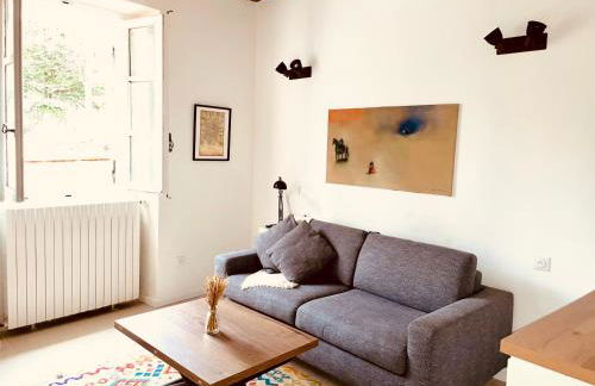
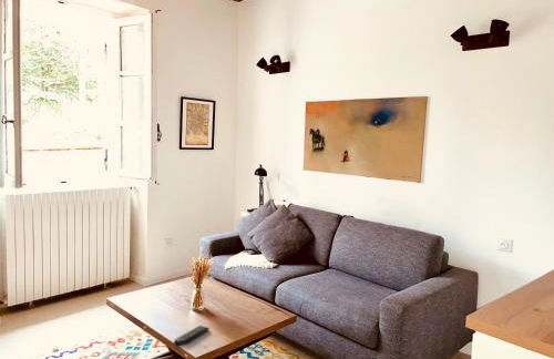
+ remote control [173,325,211,348]
